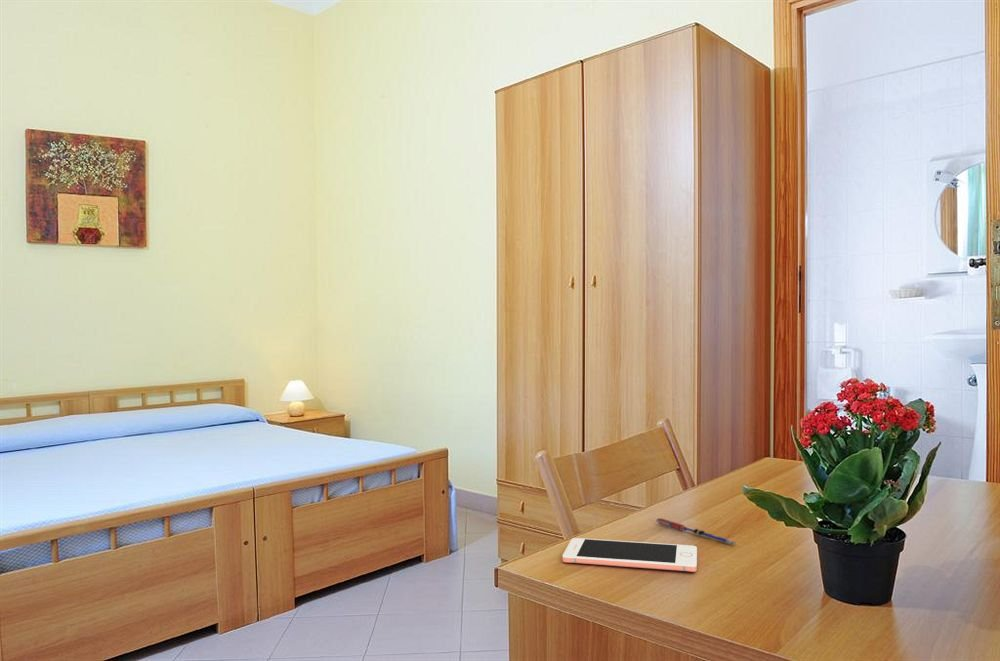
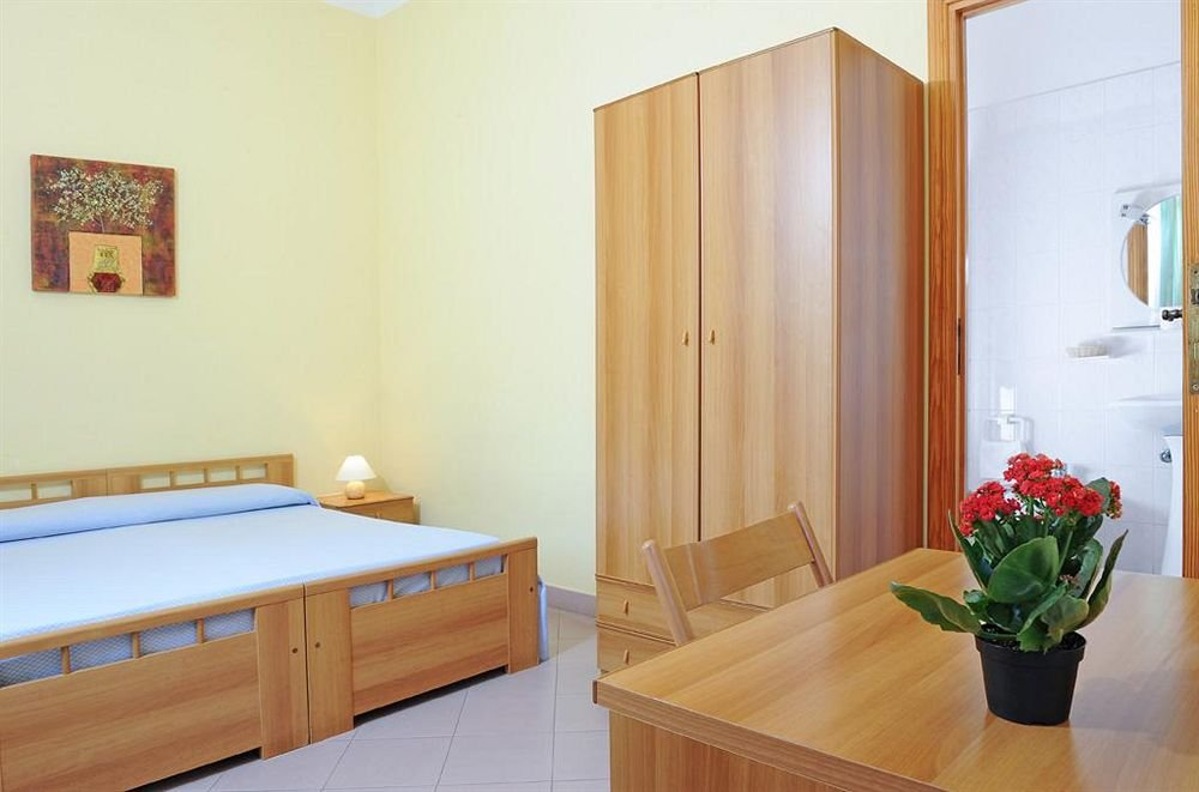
- cell phone [561,537,698,573]
- pen [655,517,737,545]
